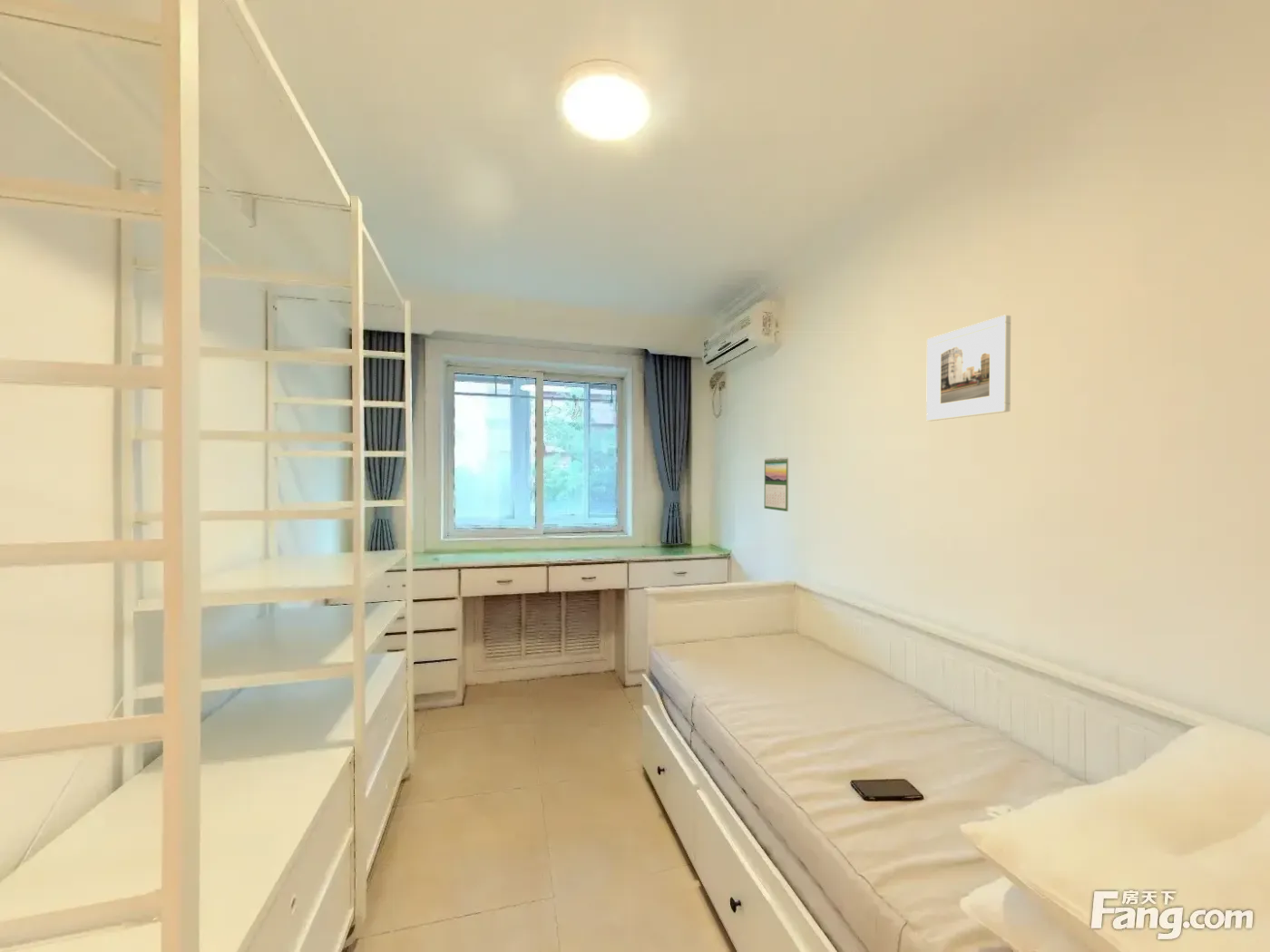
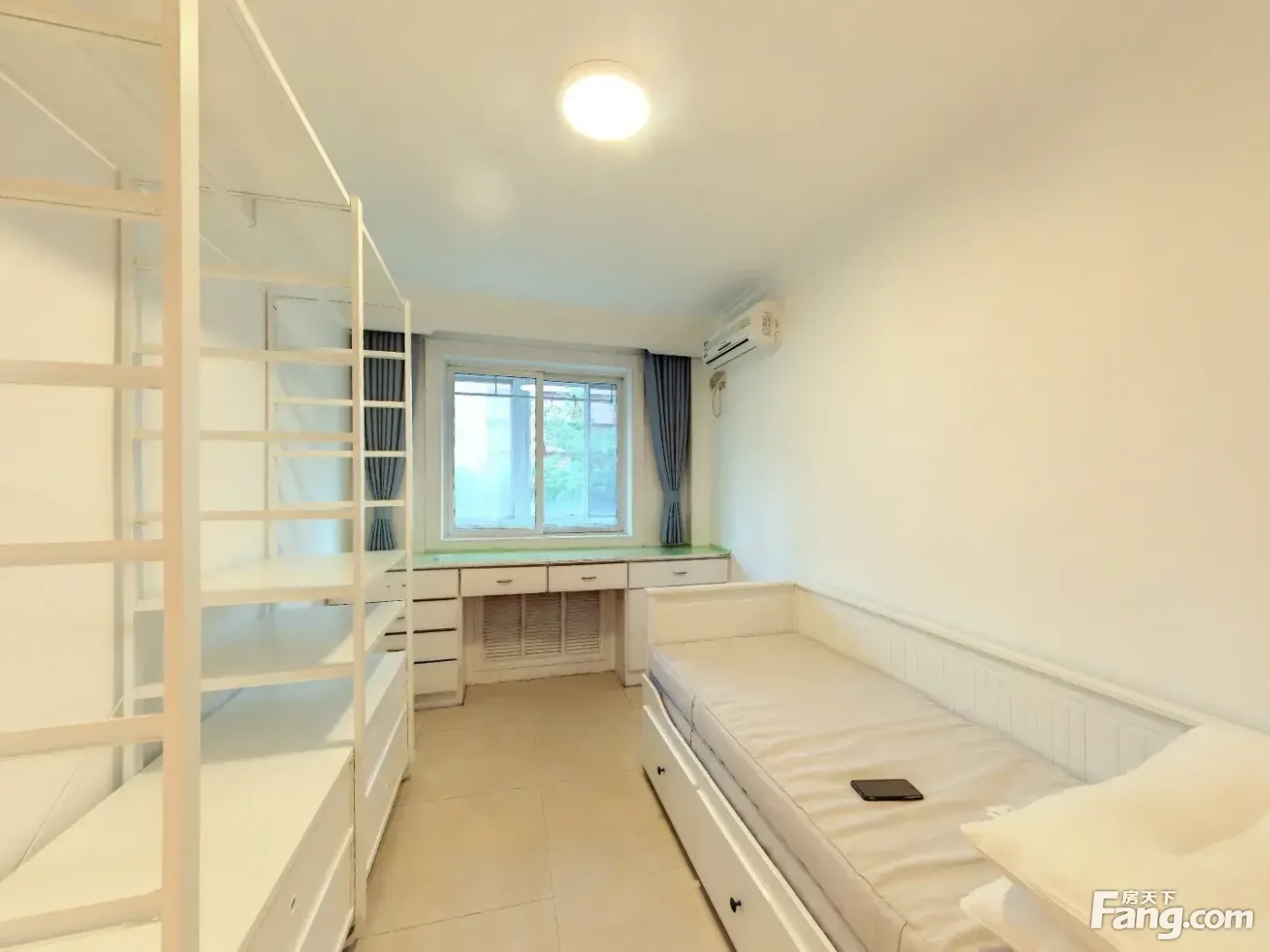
- calendar [764,456,789,512]
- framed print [925,314,1011,422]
